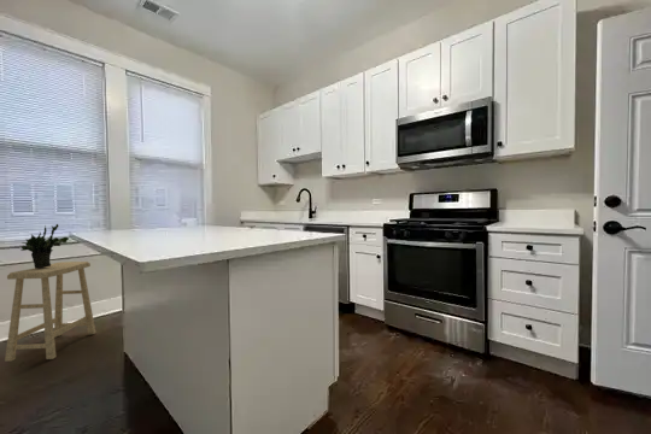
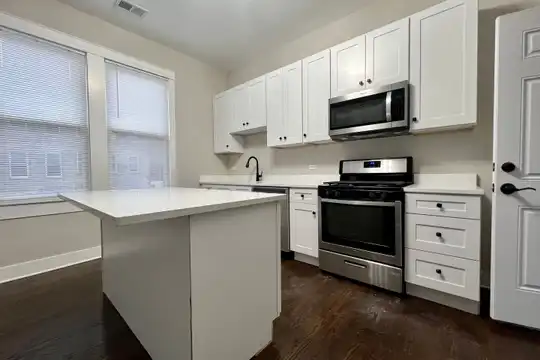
- potted plant [19,223,70,269]
- stool [4,260,96,363]
